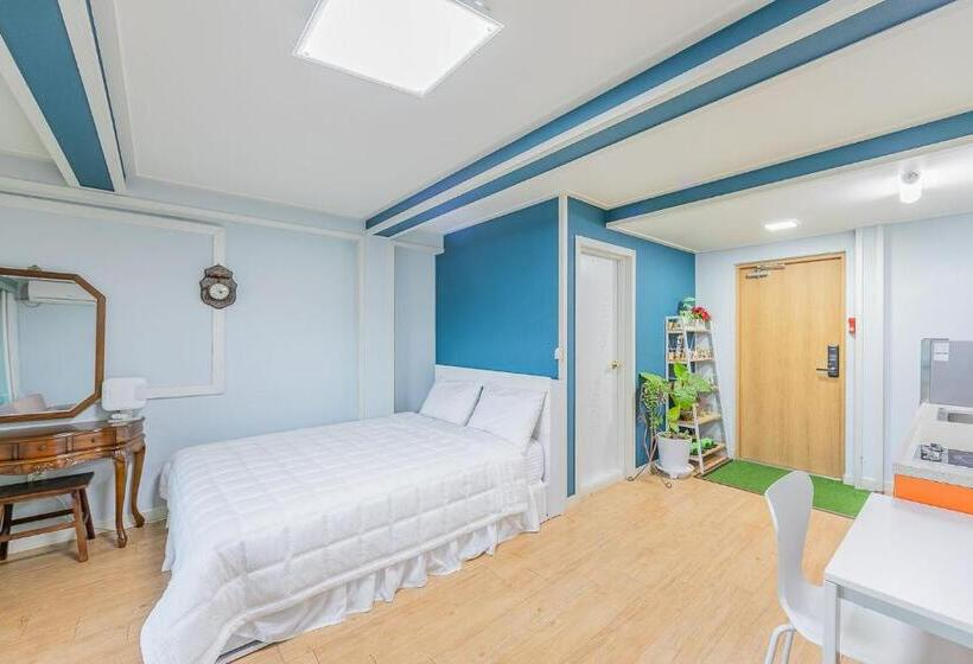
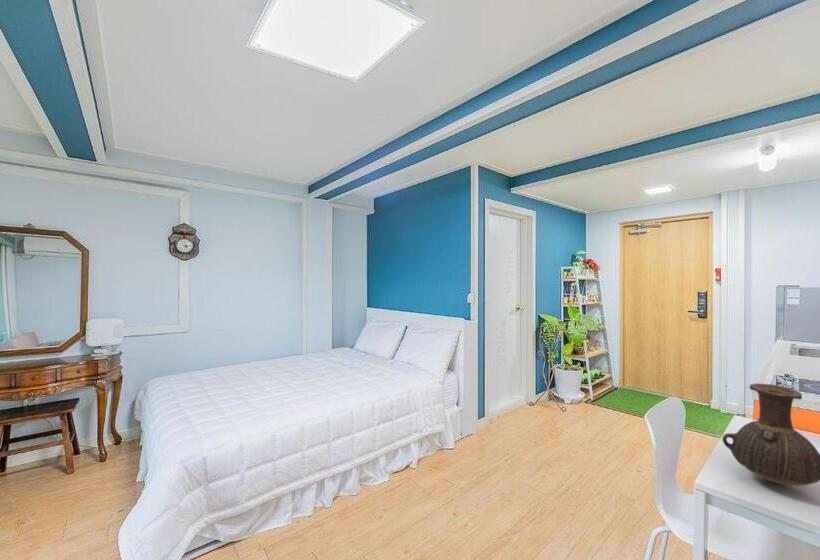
+ vase [721,382,820,487]
